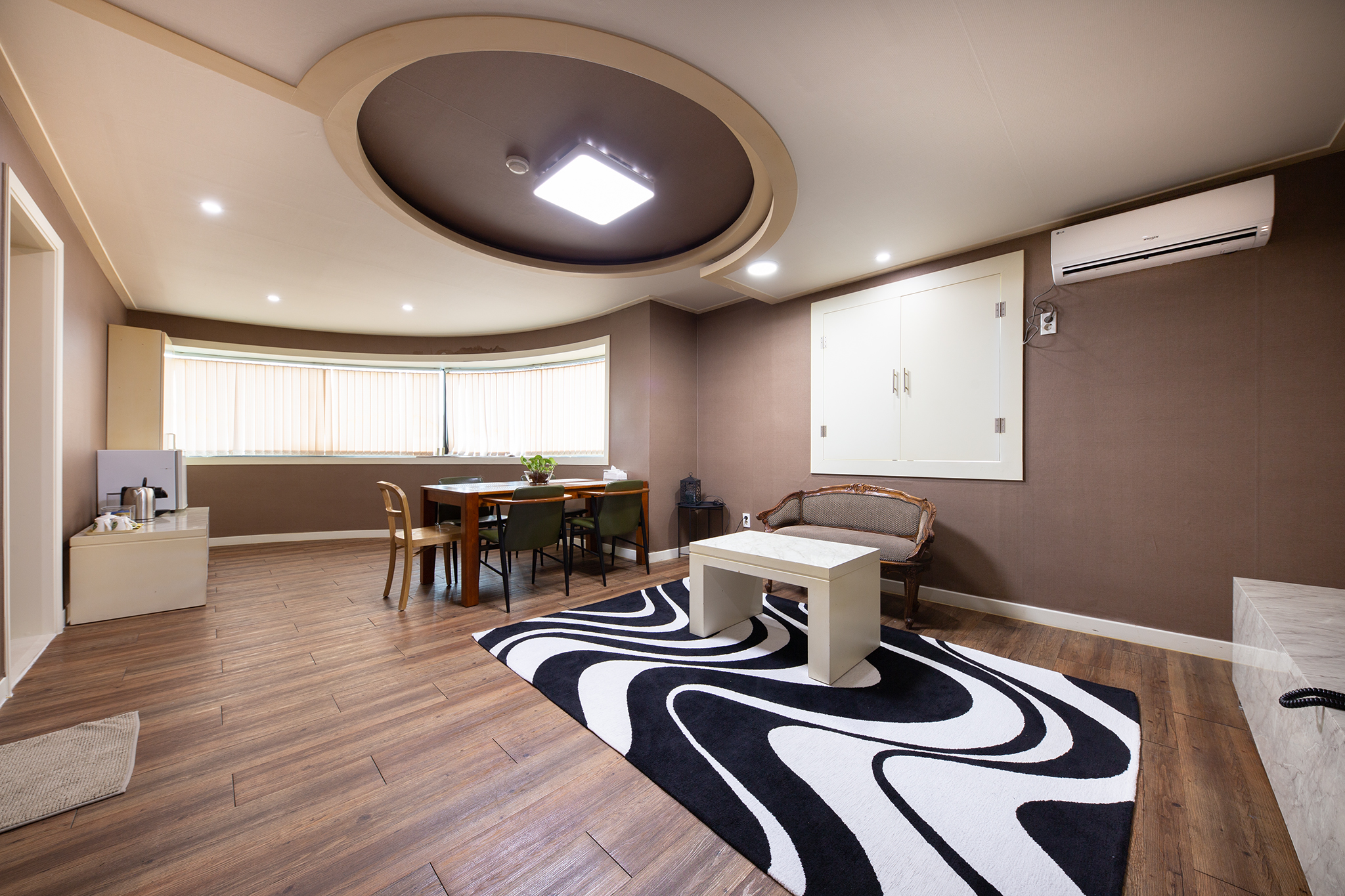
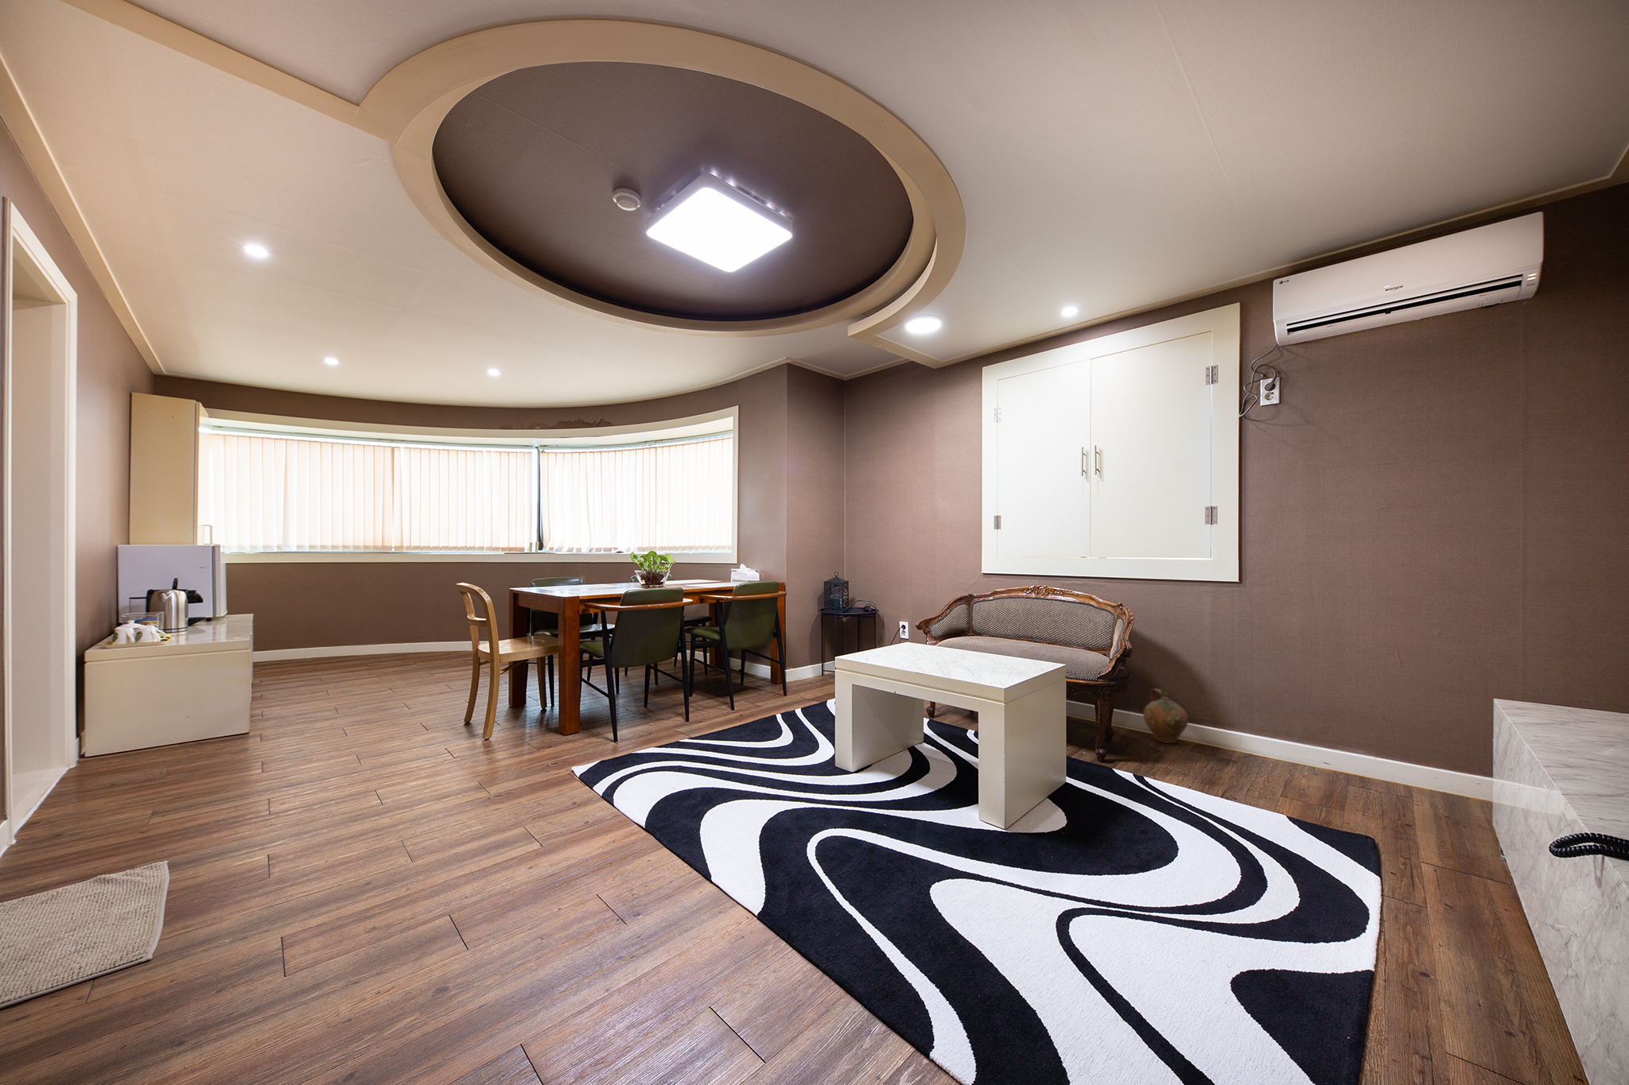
+ ceramic jug [1142,688,1189,744]
